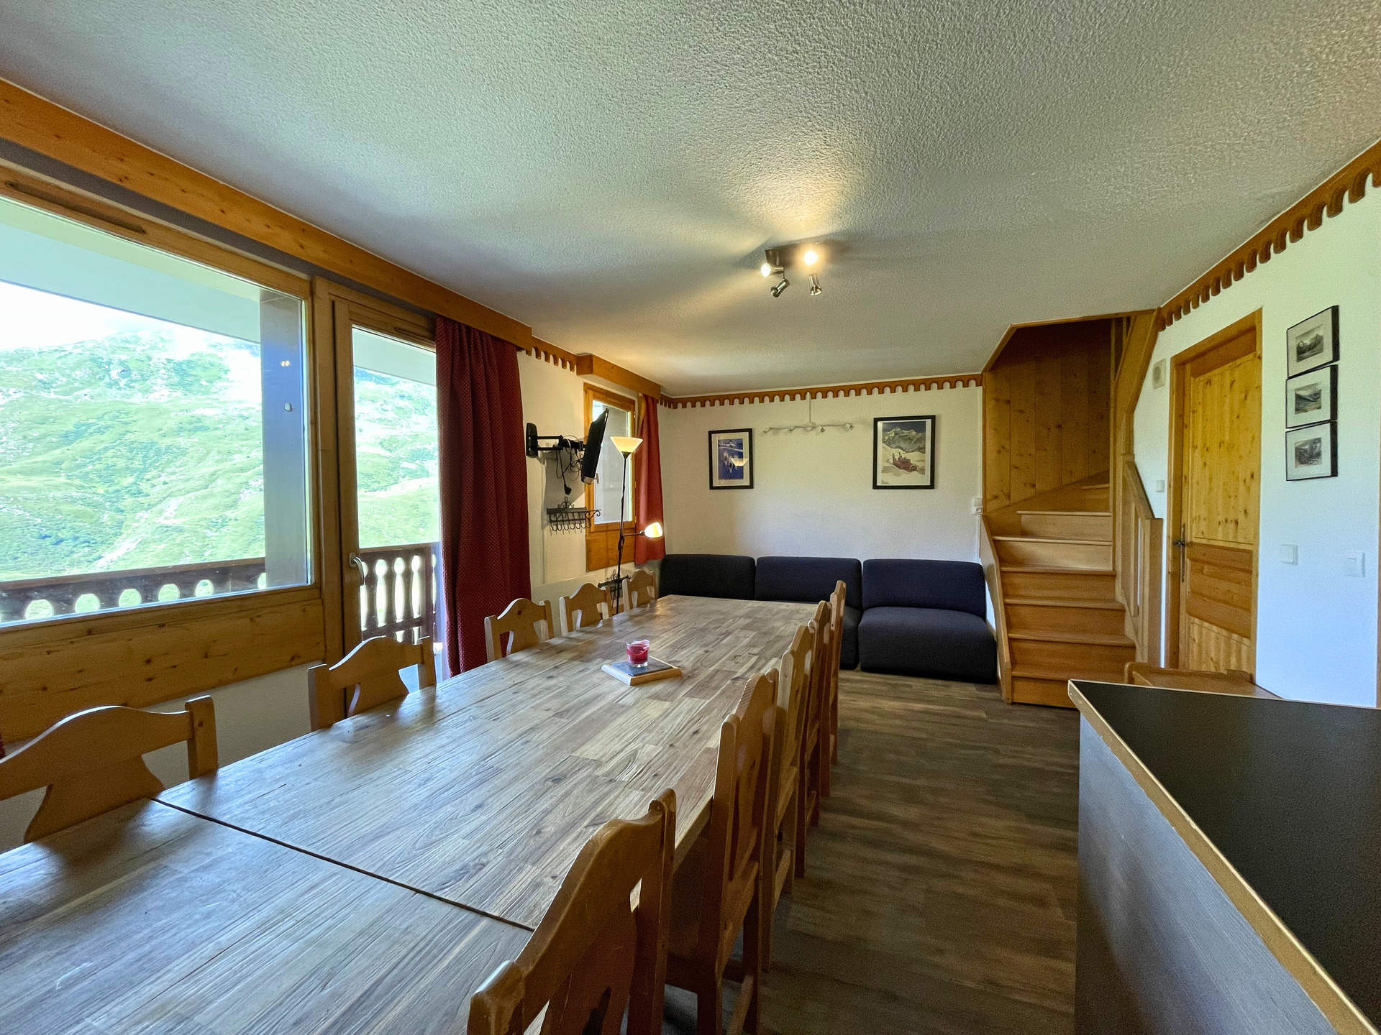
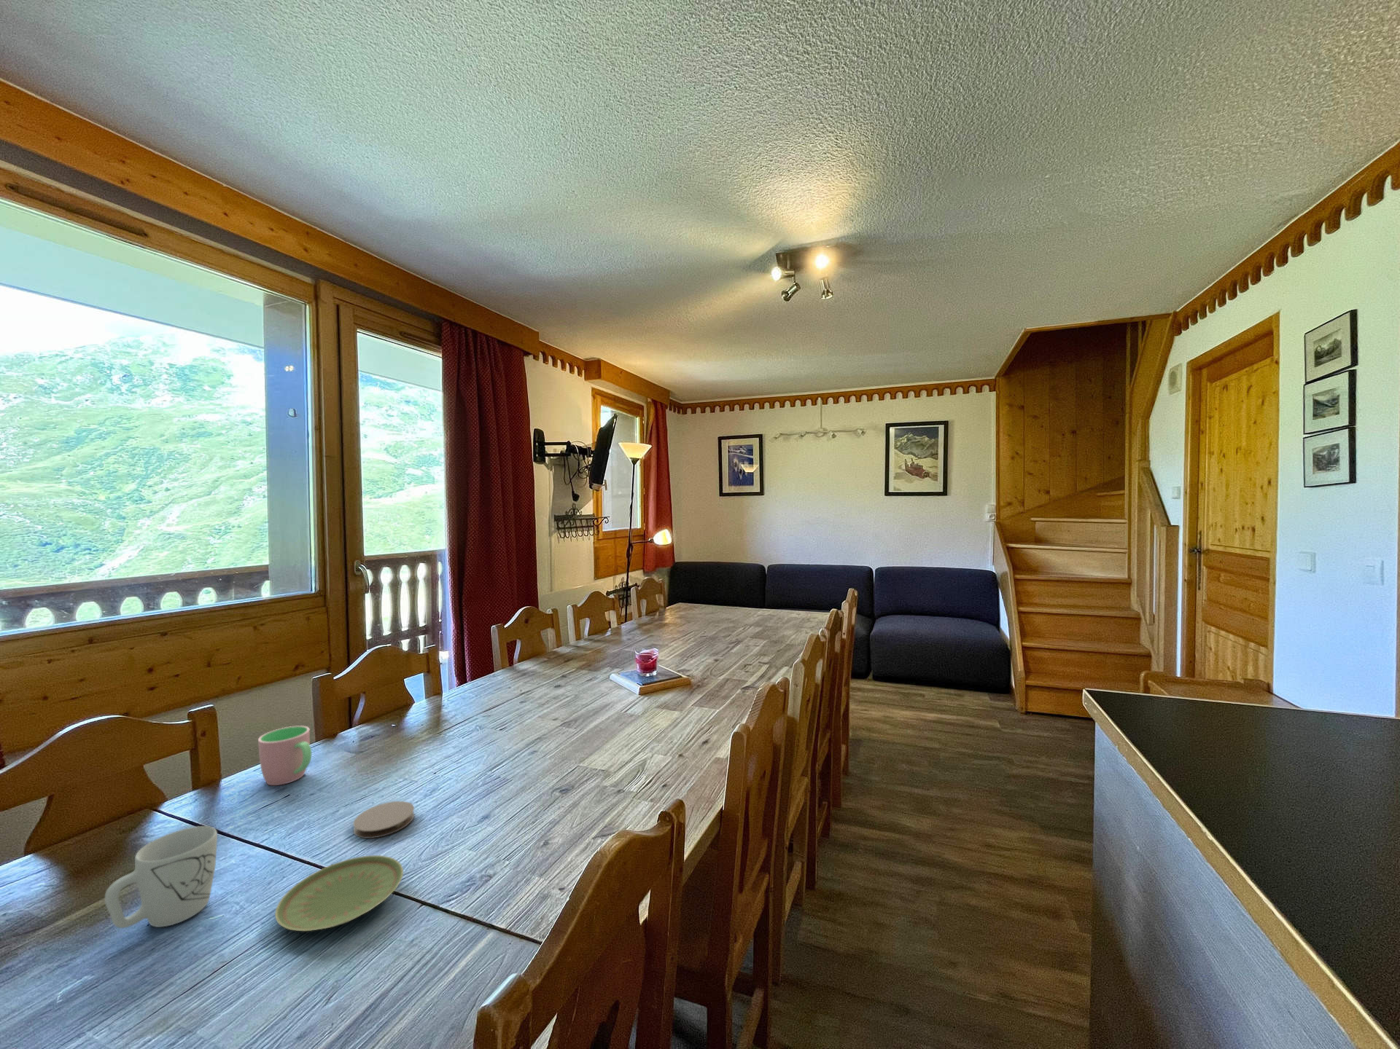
+ coaster [352,801,414,840]
+ plate [274,854,403,932]
+ mug [105,825,218,929]
+ cup [257,725,312,786]
